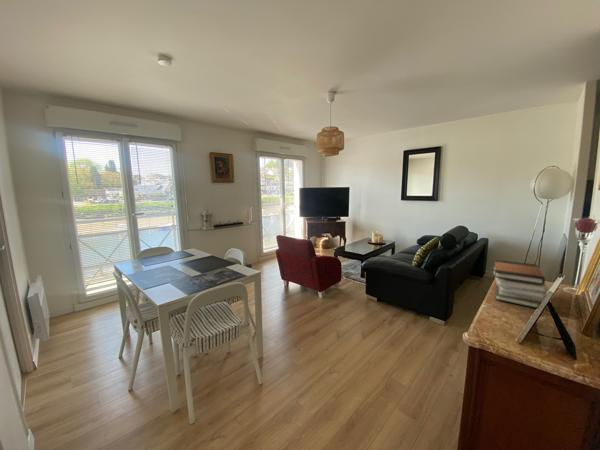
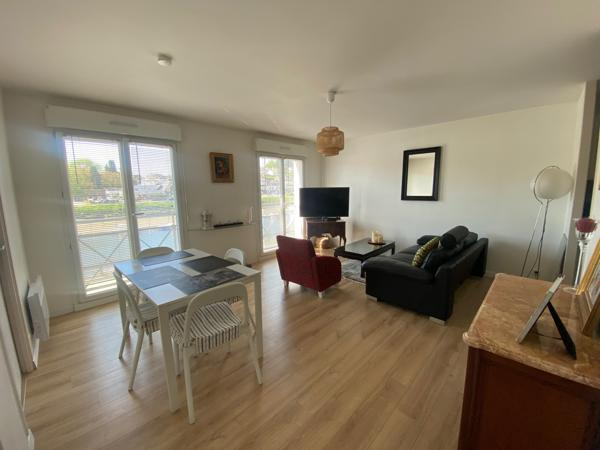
- book stack [493,259,548,309]
